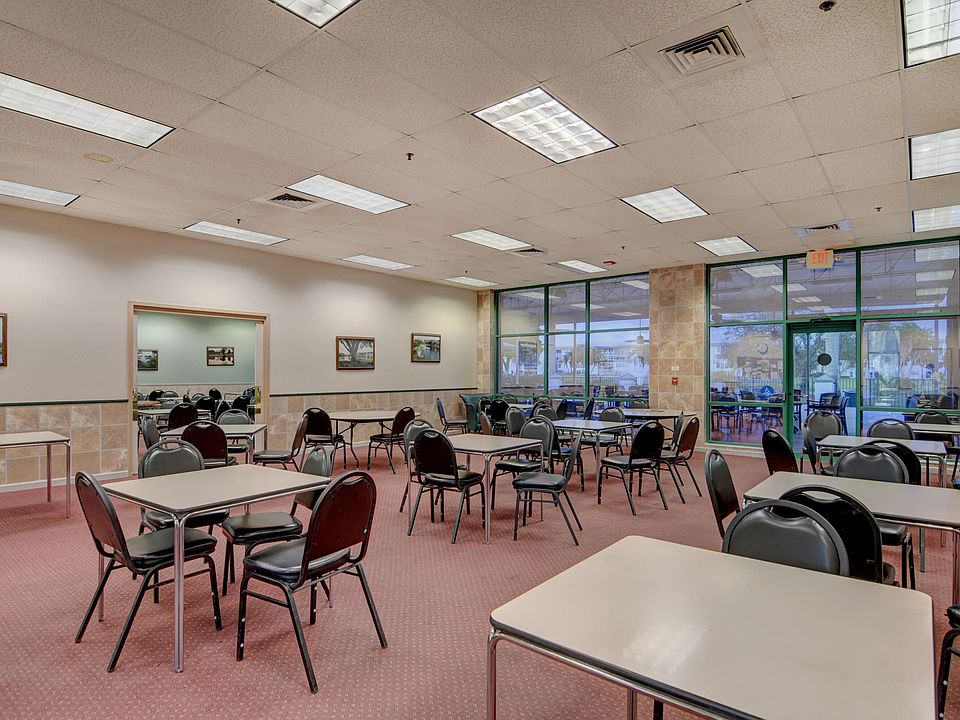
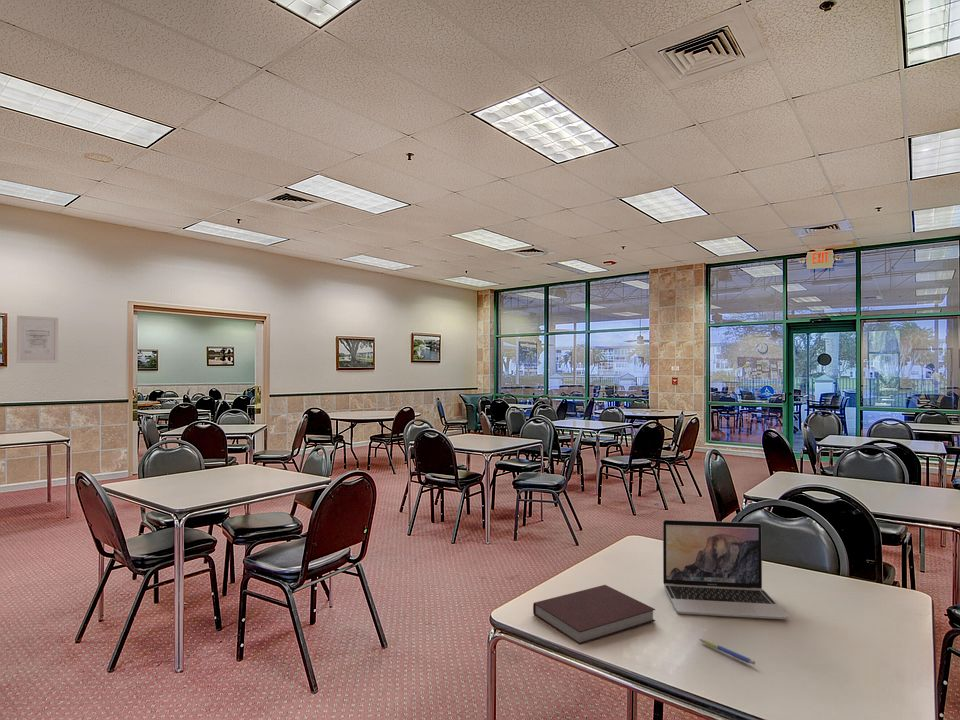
+ wall art [16,315,59,364]
+ laptop [662,519,789,620]
+ notebook [532,584,656,646]
+ pen [698,638,756,665]
